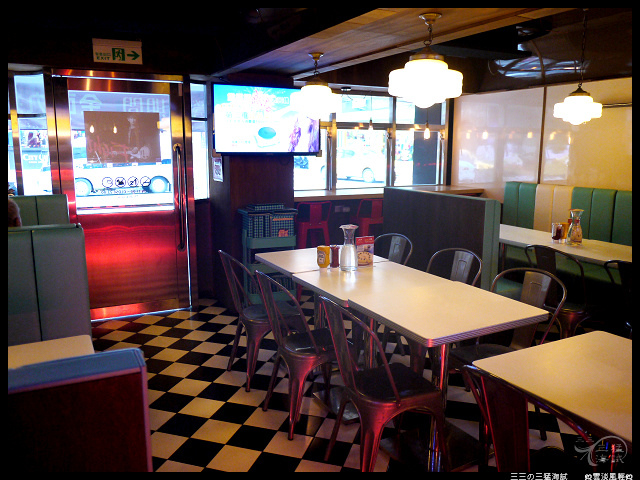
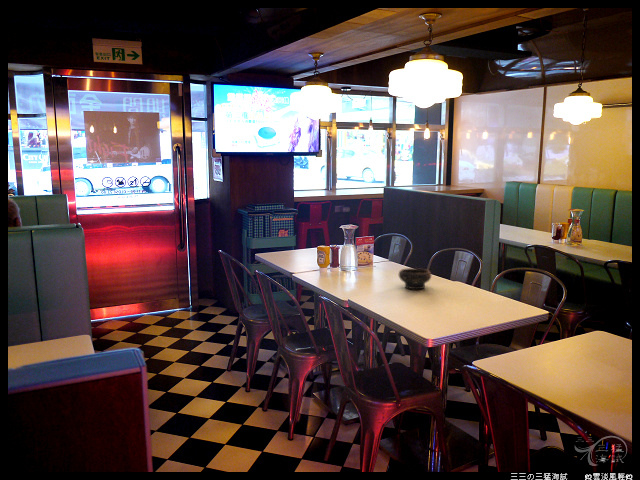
+ bowl [398,267,432,291]
